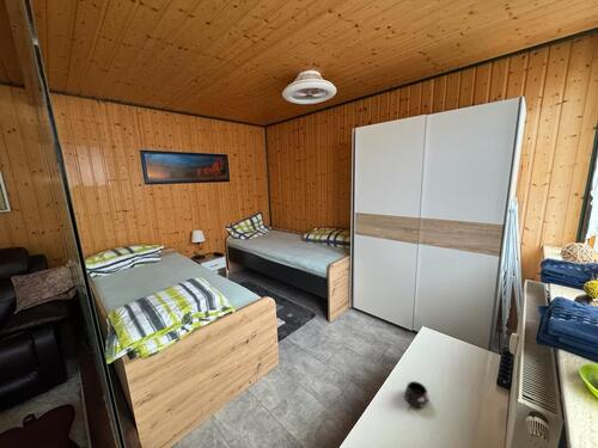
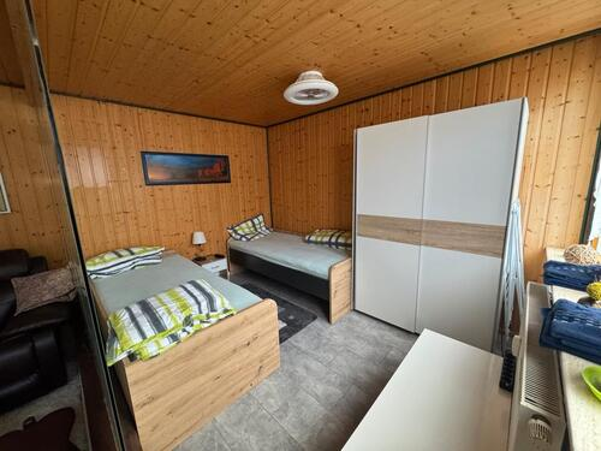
- mug [403,380,431,409]
